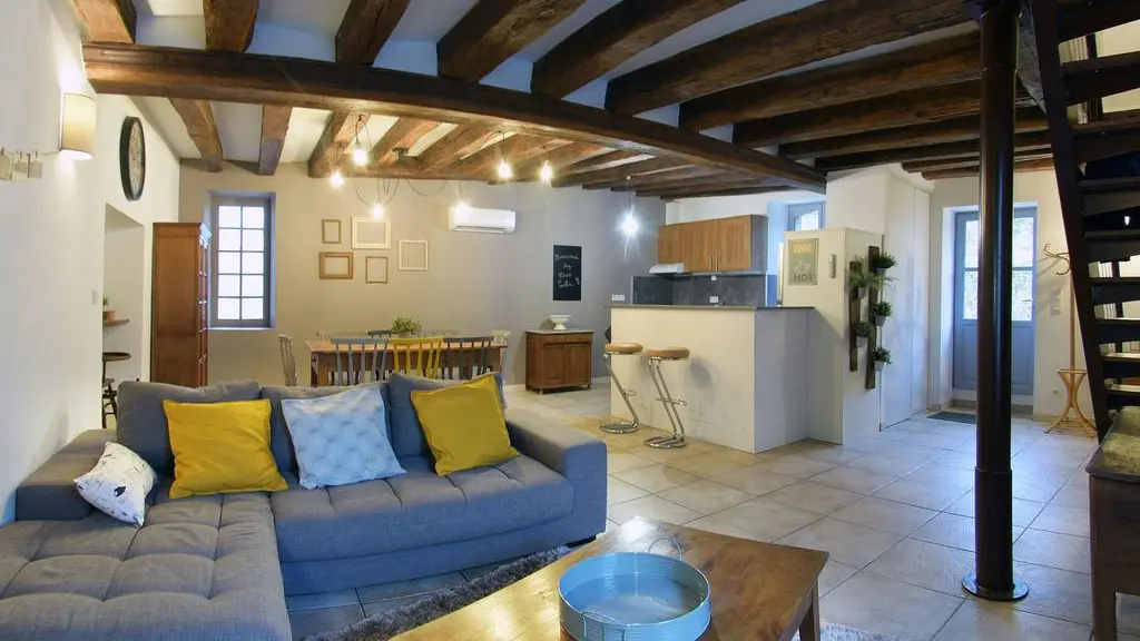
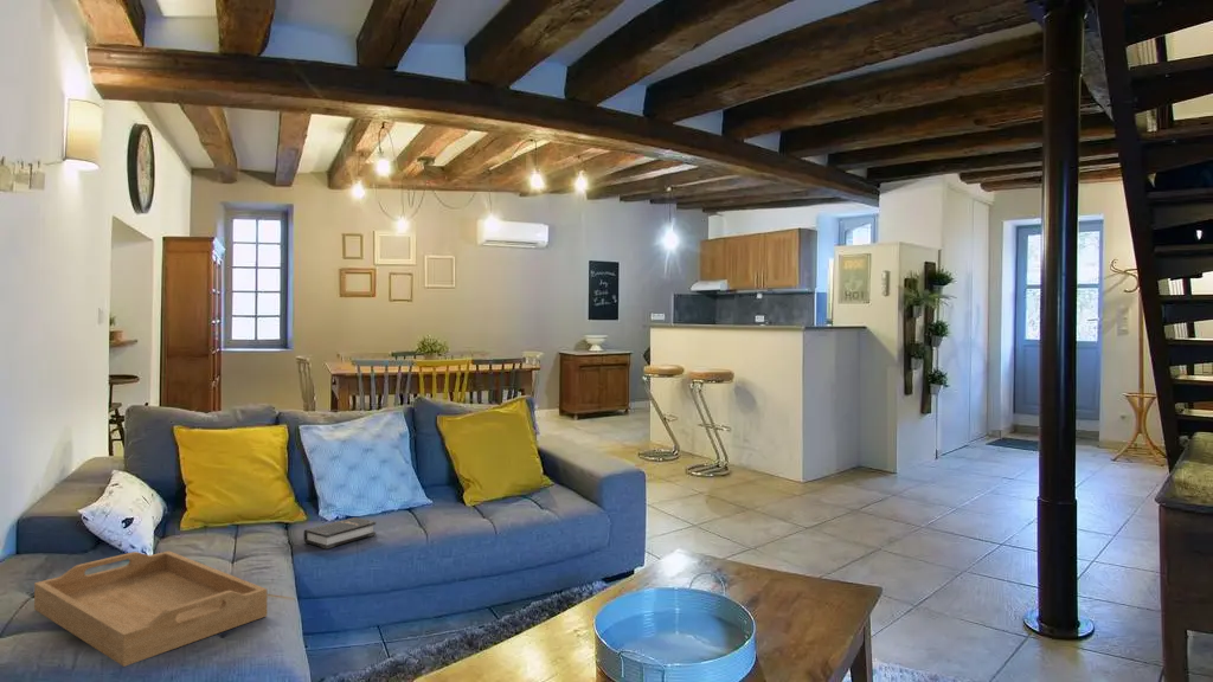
+ serving tray [33,549,268,668]
+ hardback book [303,516,377,549]
